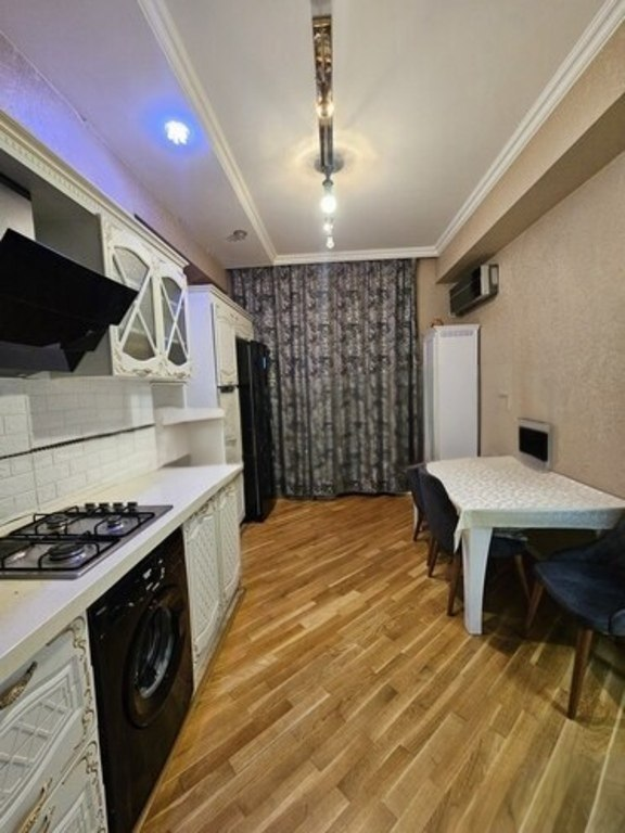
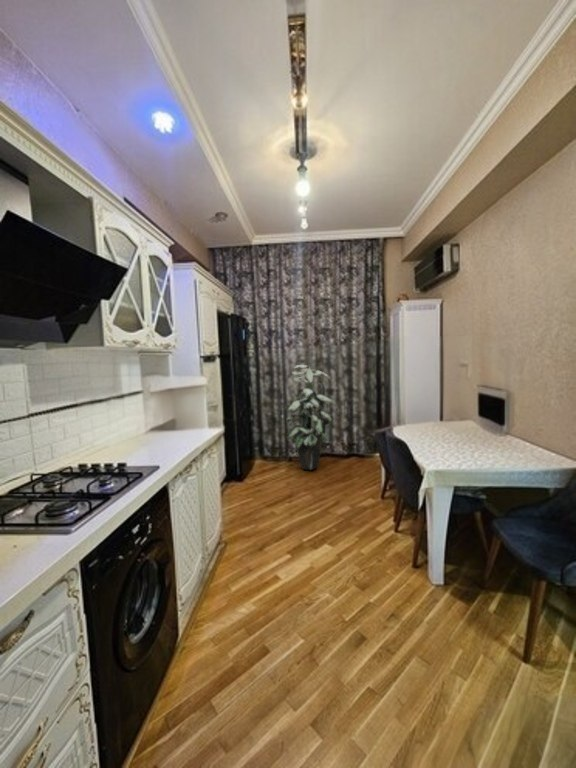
+ indoor plant [280,364,333,471]
